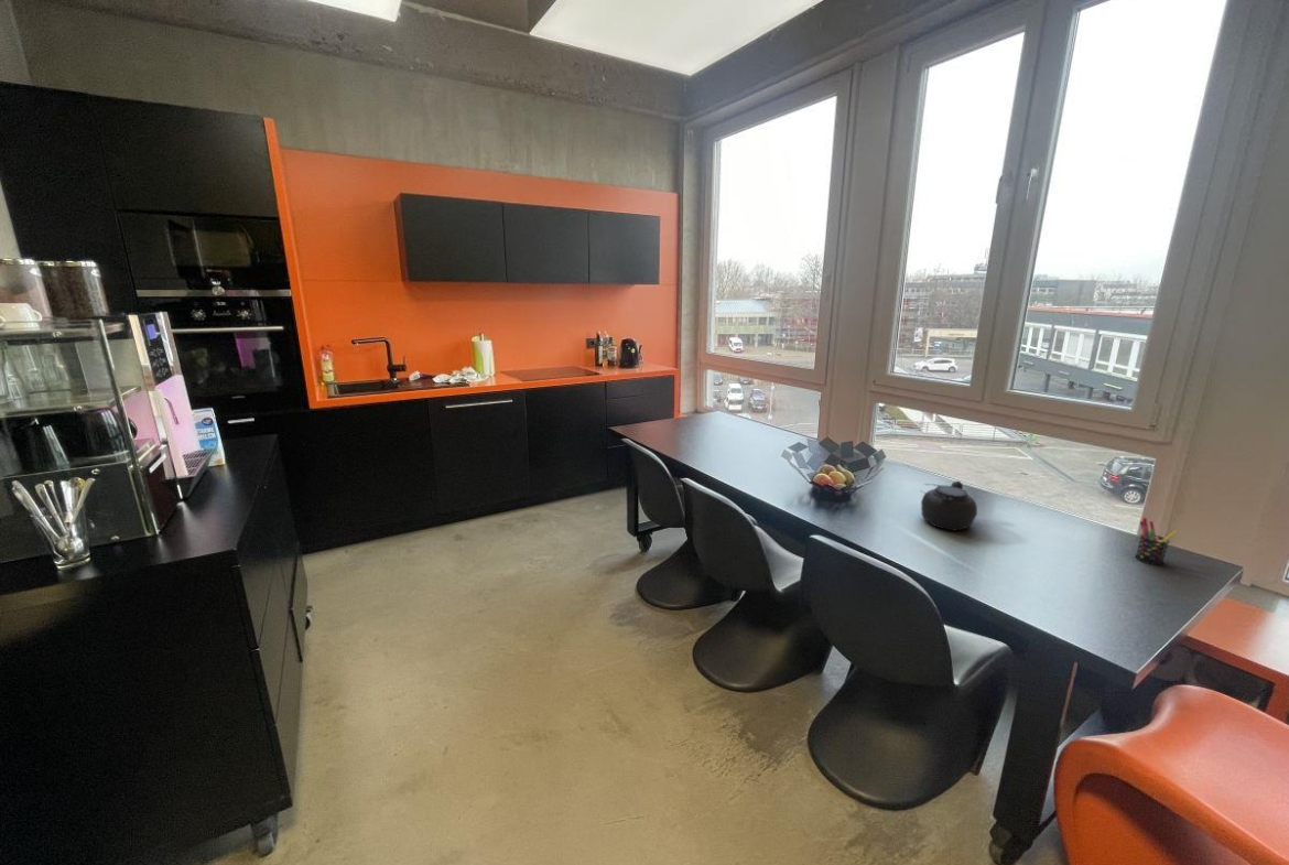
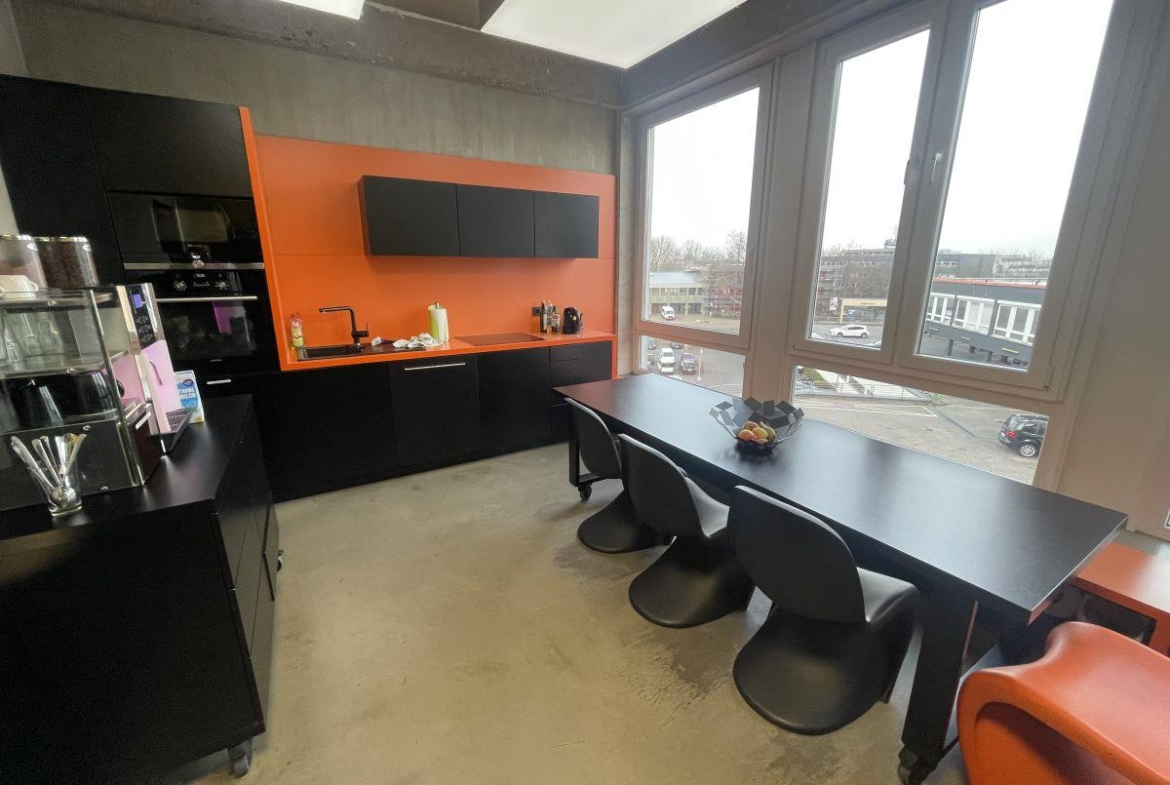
- pen holder [1134,517,1179,566]
- teapot [920,480,978,532]
